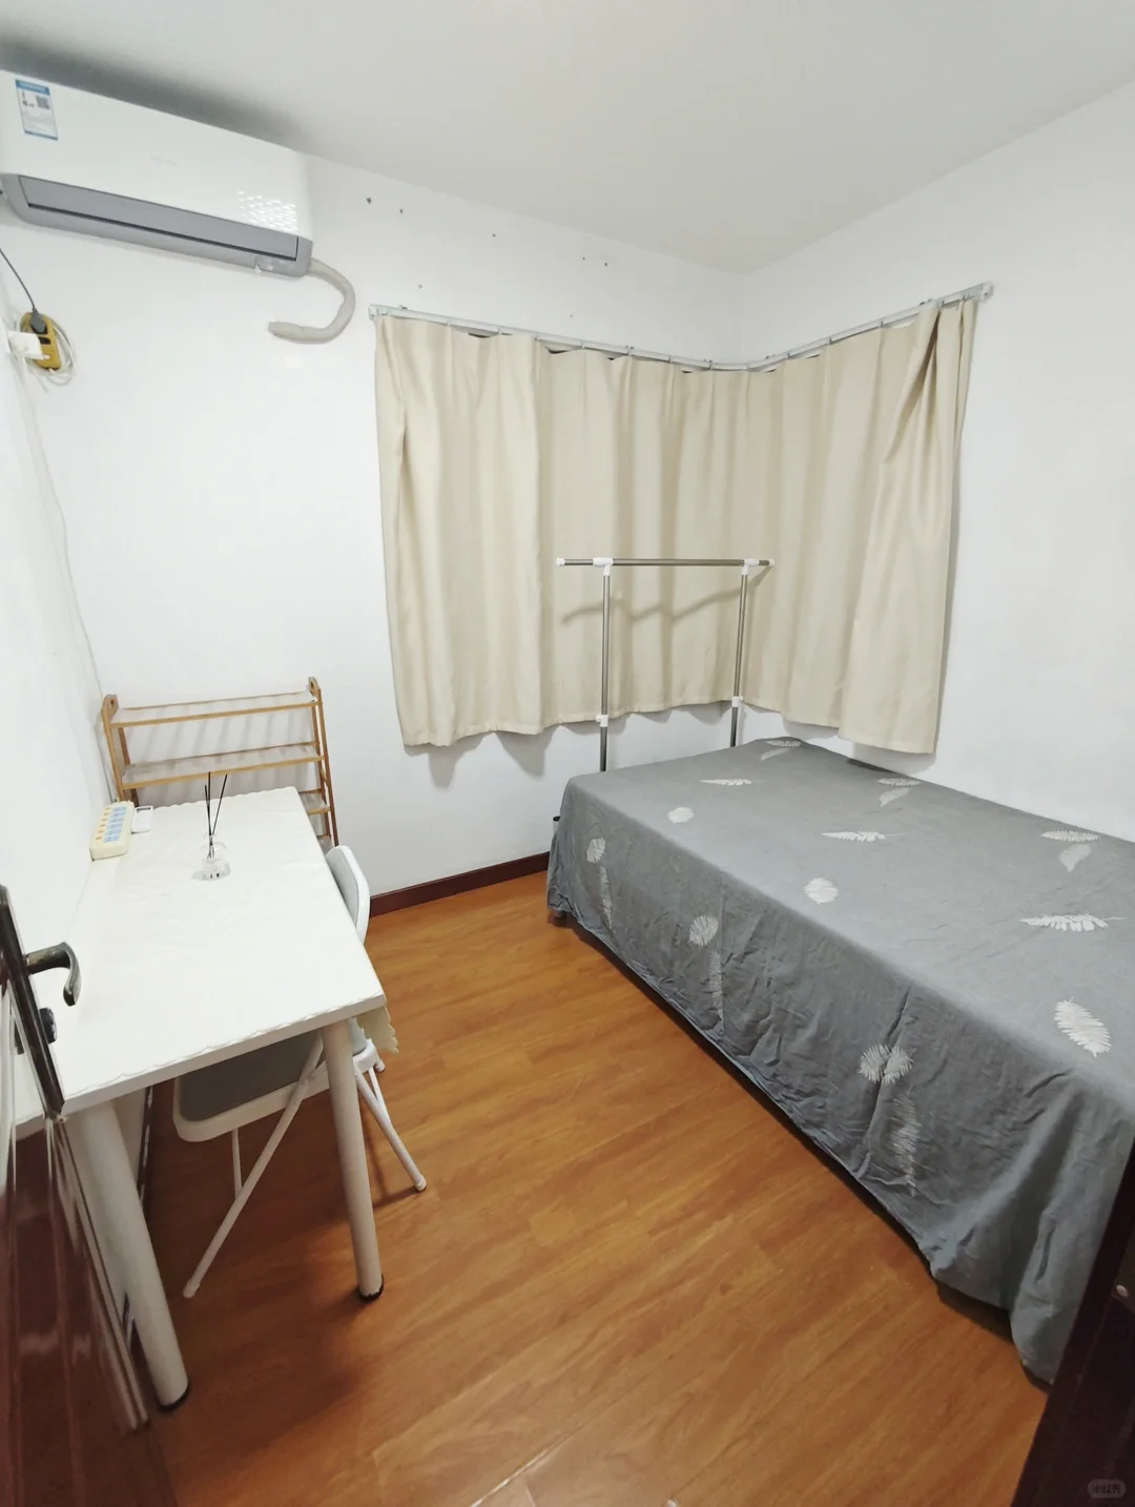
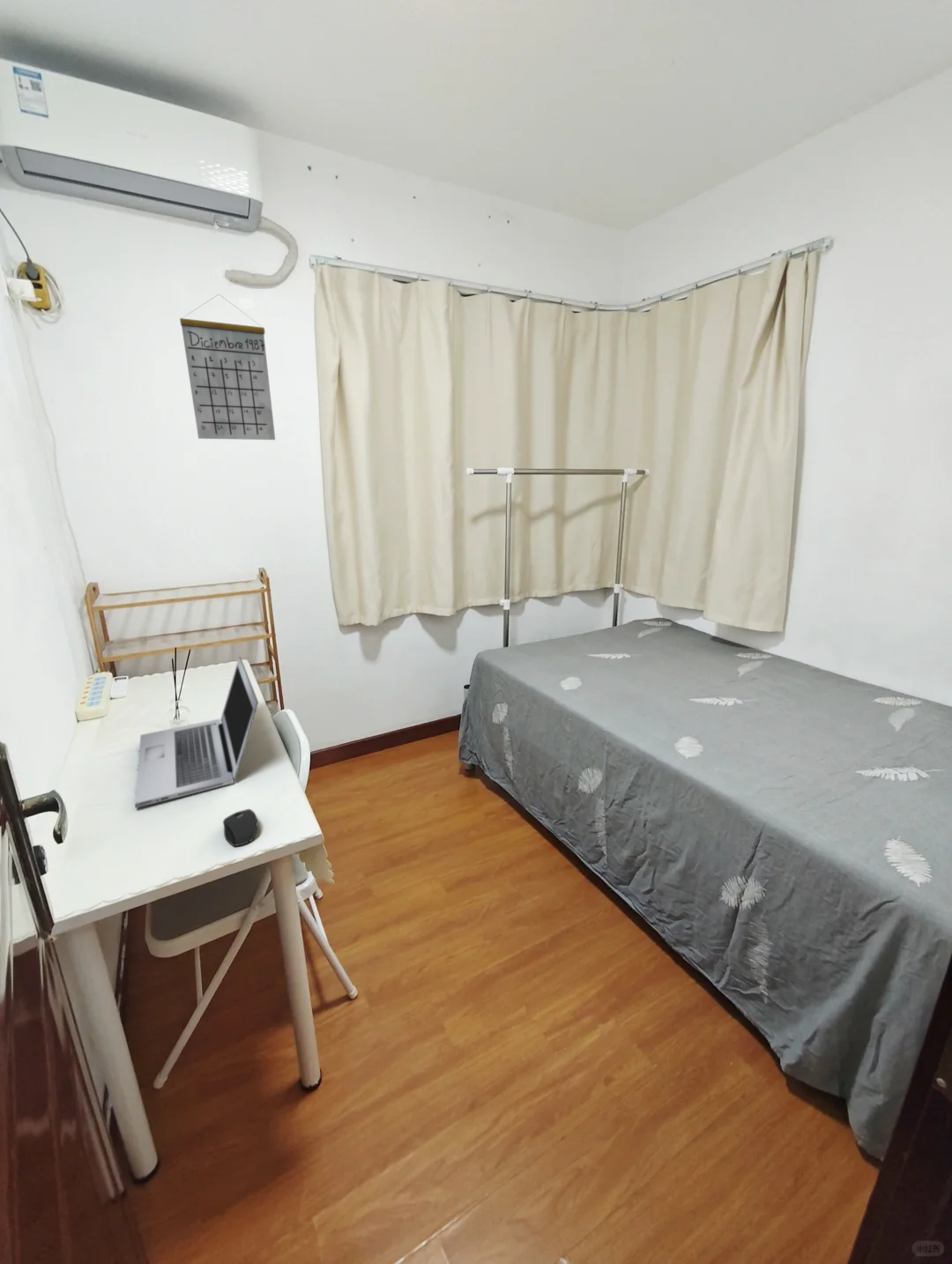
+ laptop [134,655,259,809]
+ mouse [222,808,258,847]
+ calendar [179,294,276,441]
